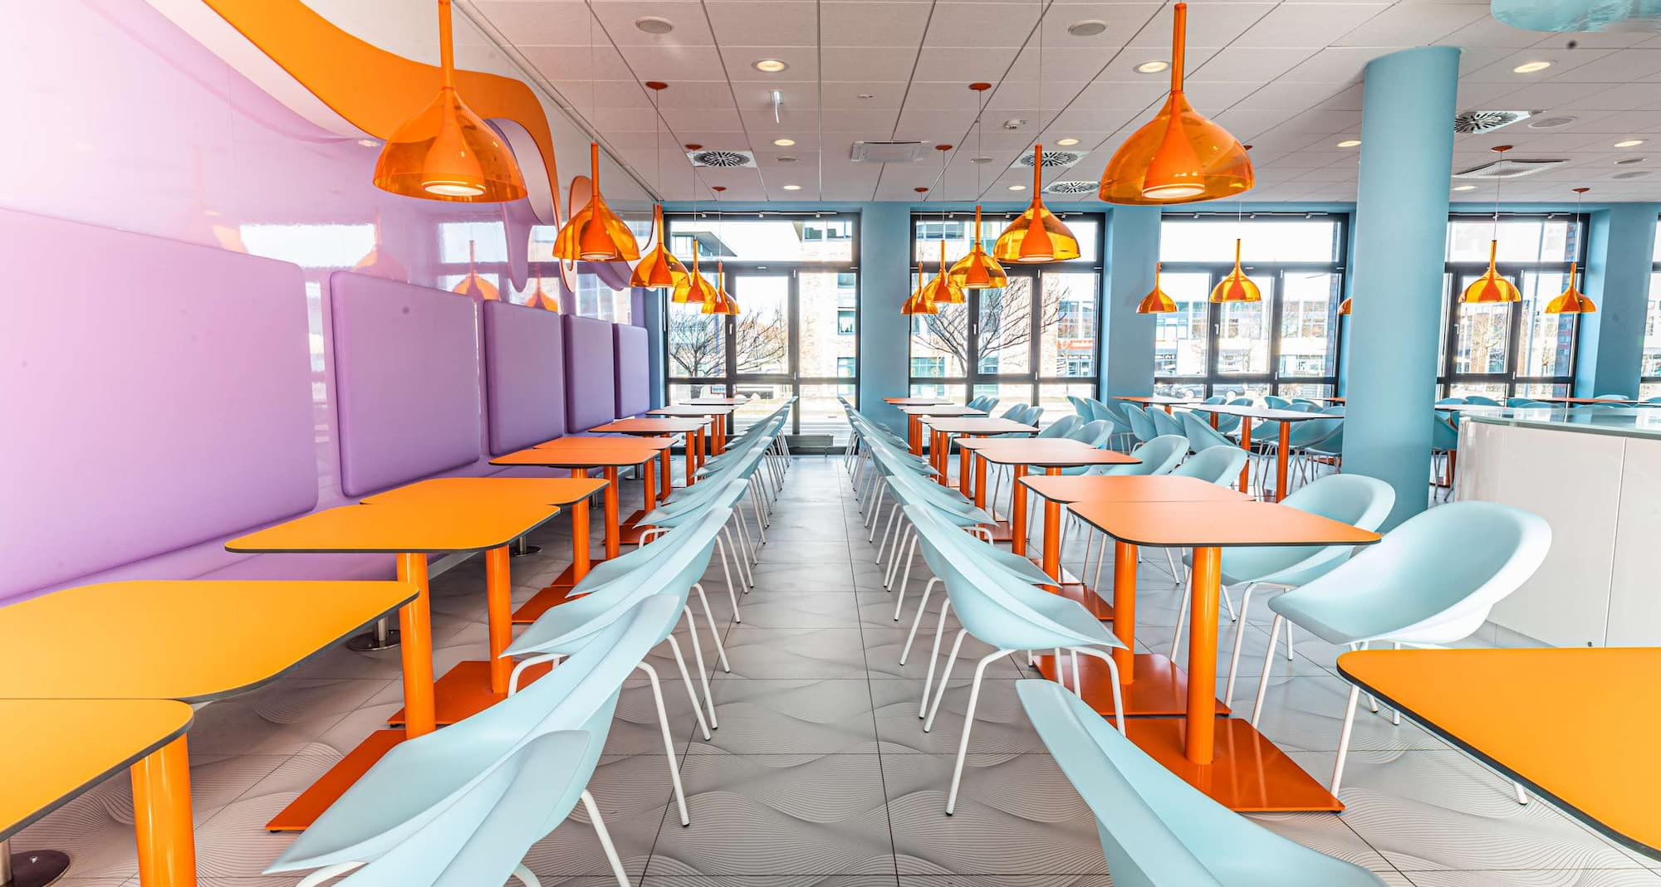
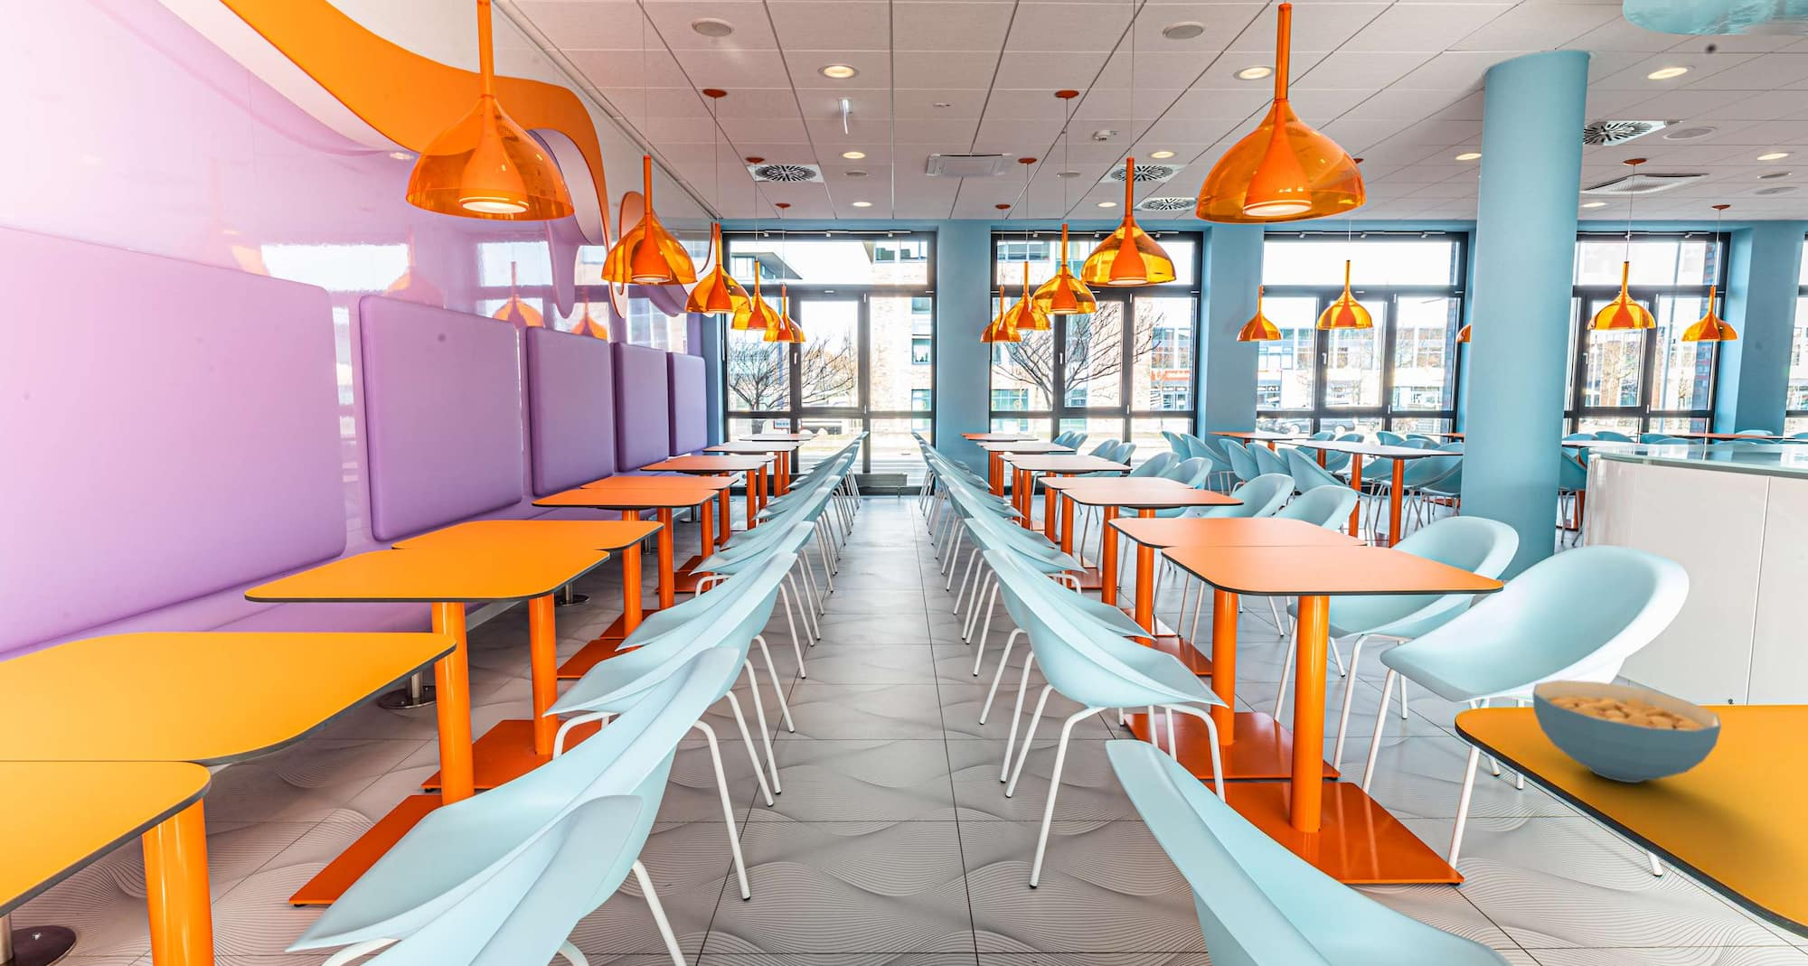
+ cereal bowl [1532,679,1722,783]
